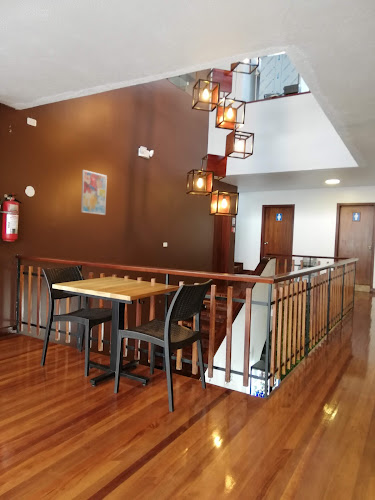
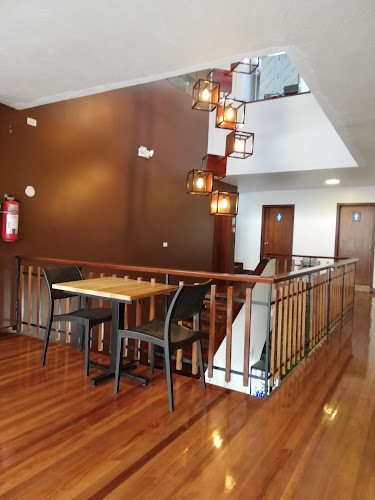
- wall art [80,169,108,216]
